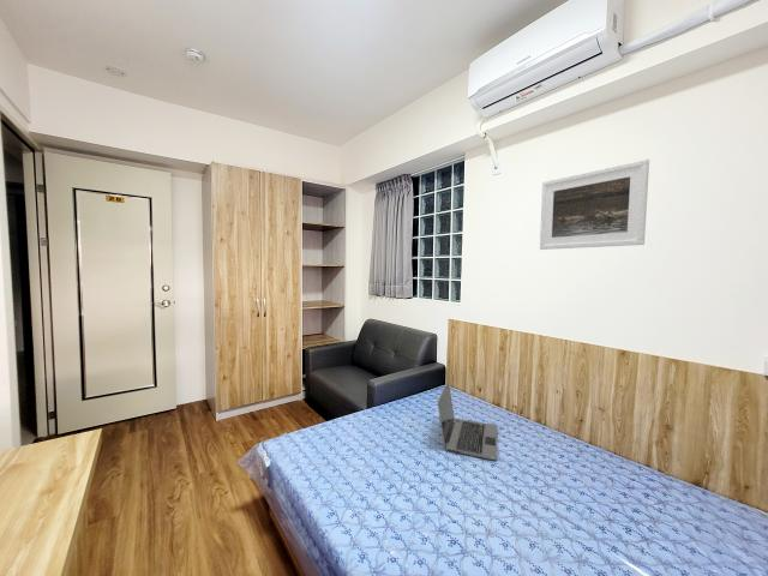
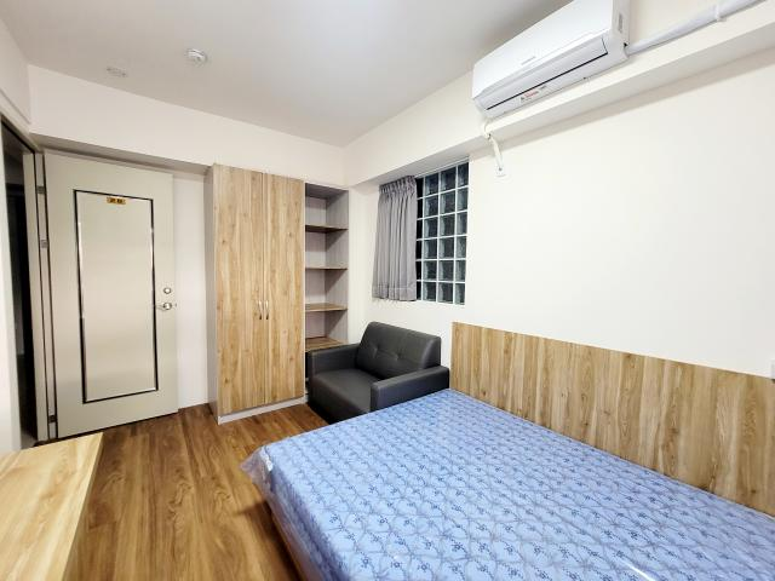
- laptop [437,379,498,462]
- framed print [539,158,650,251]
